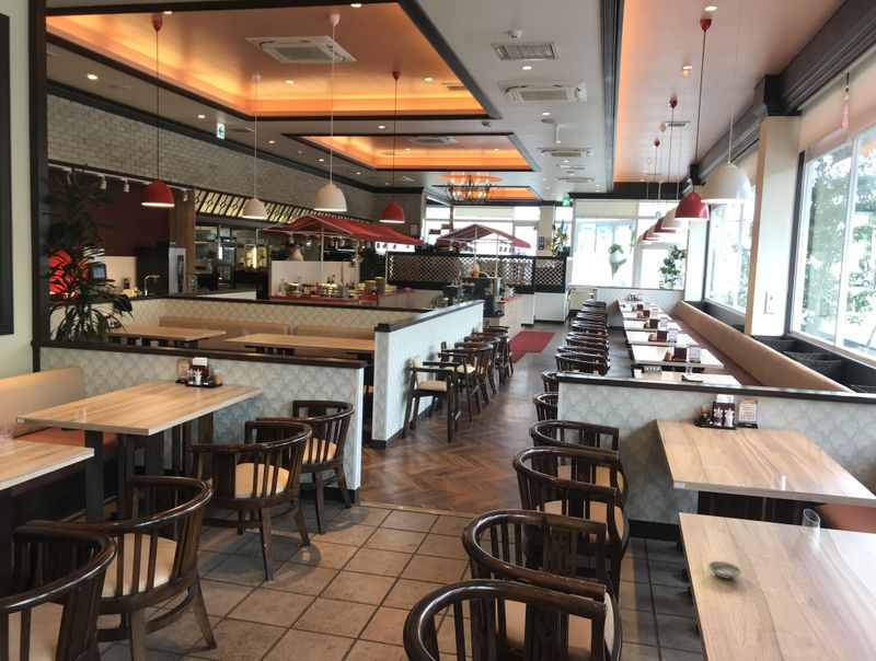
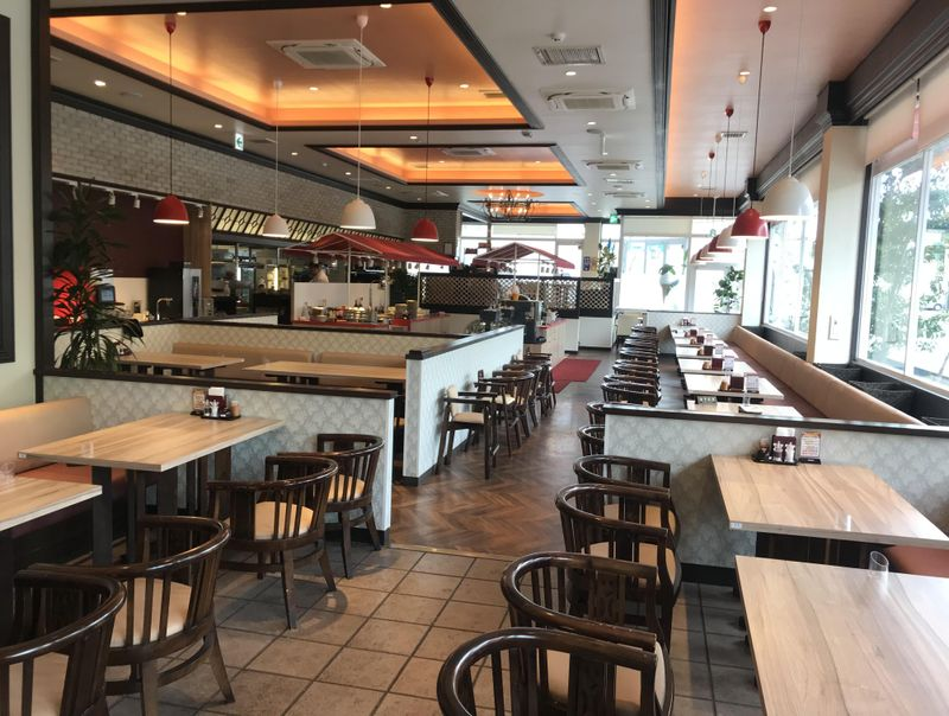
- saucer [707,560,742,580]
